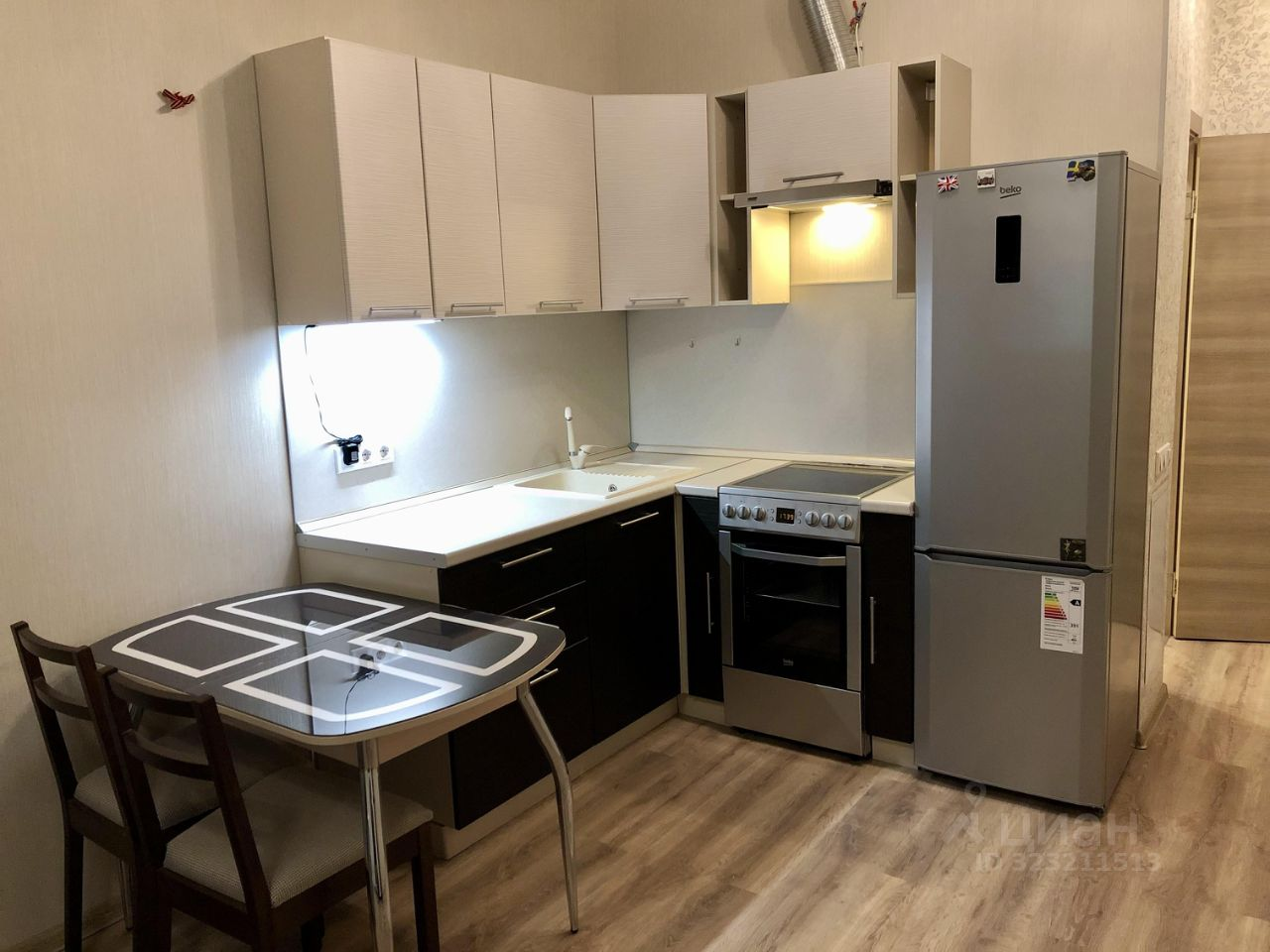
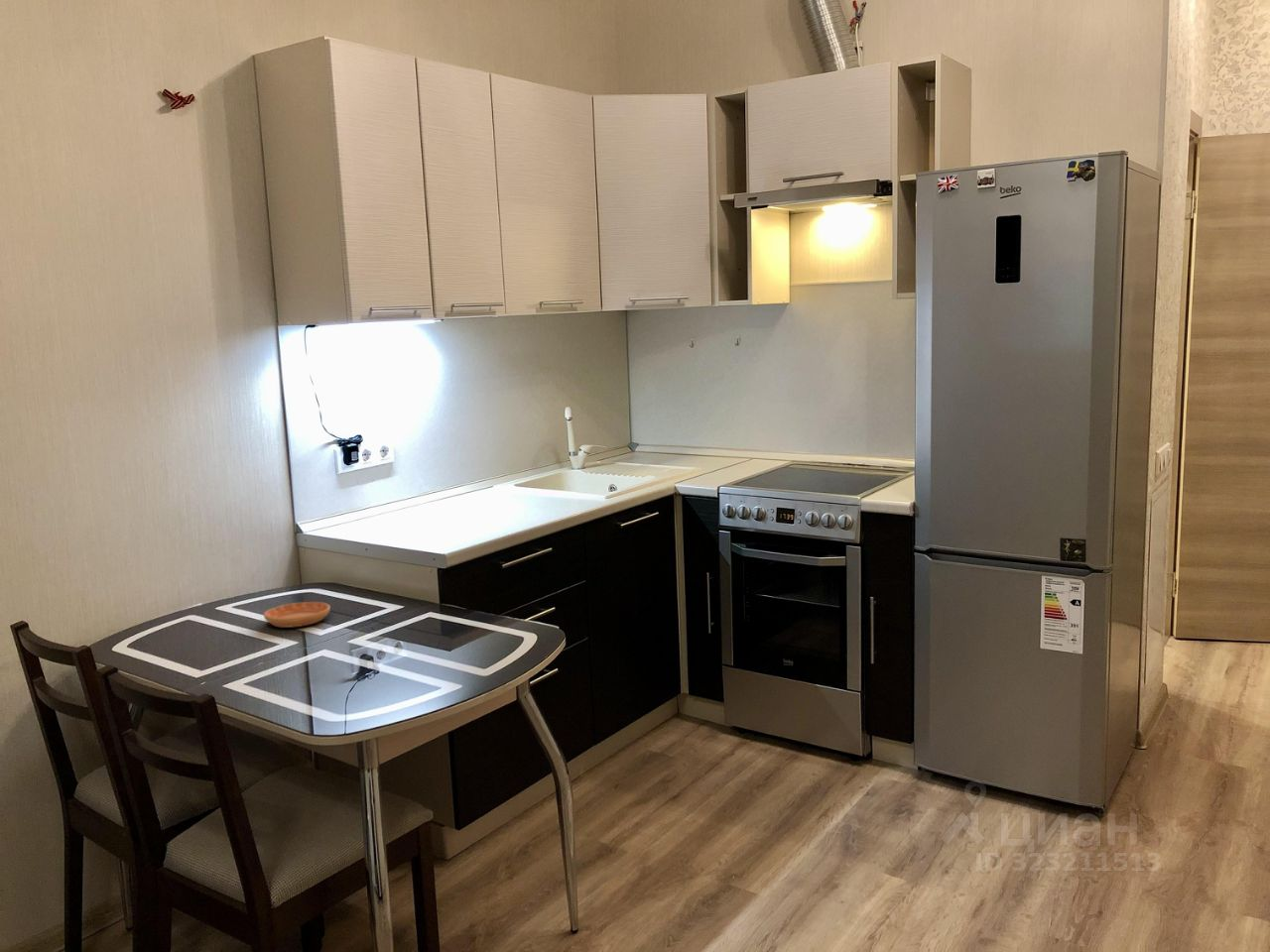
+ saucer [263,601,331,629]
